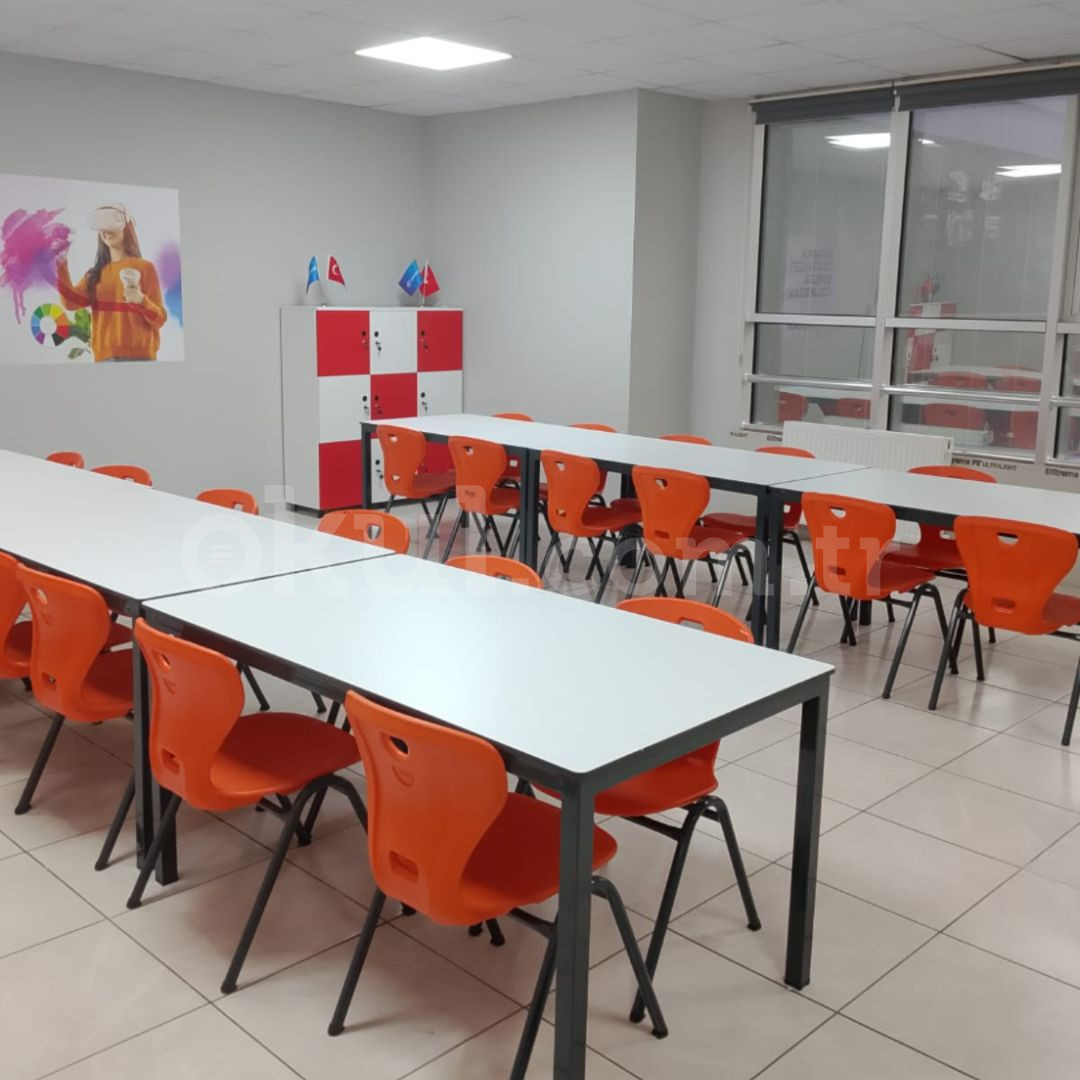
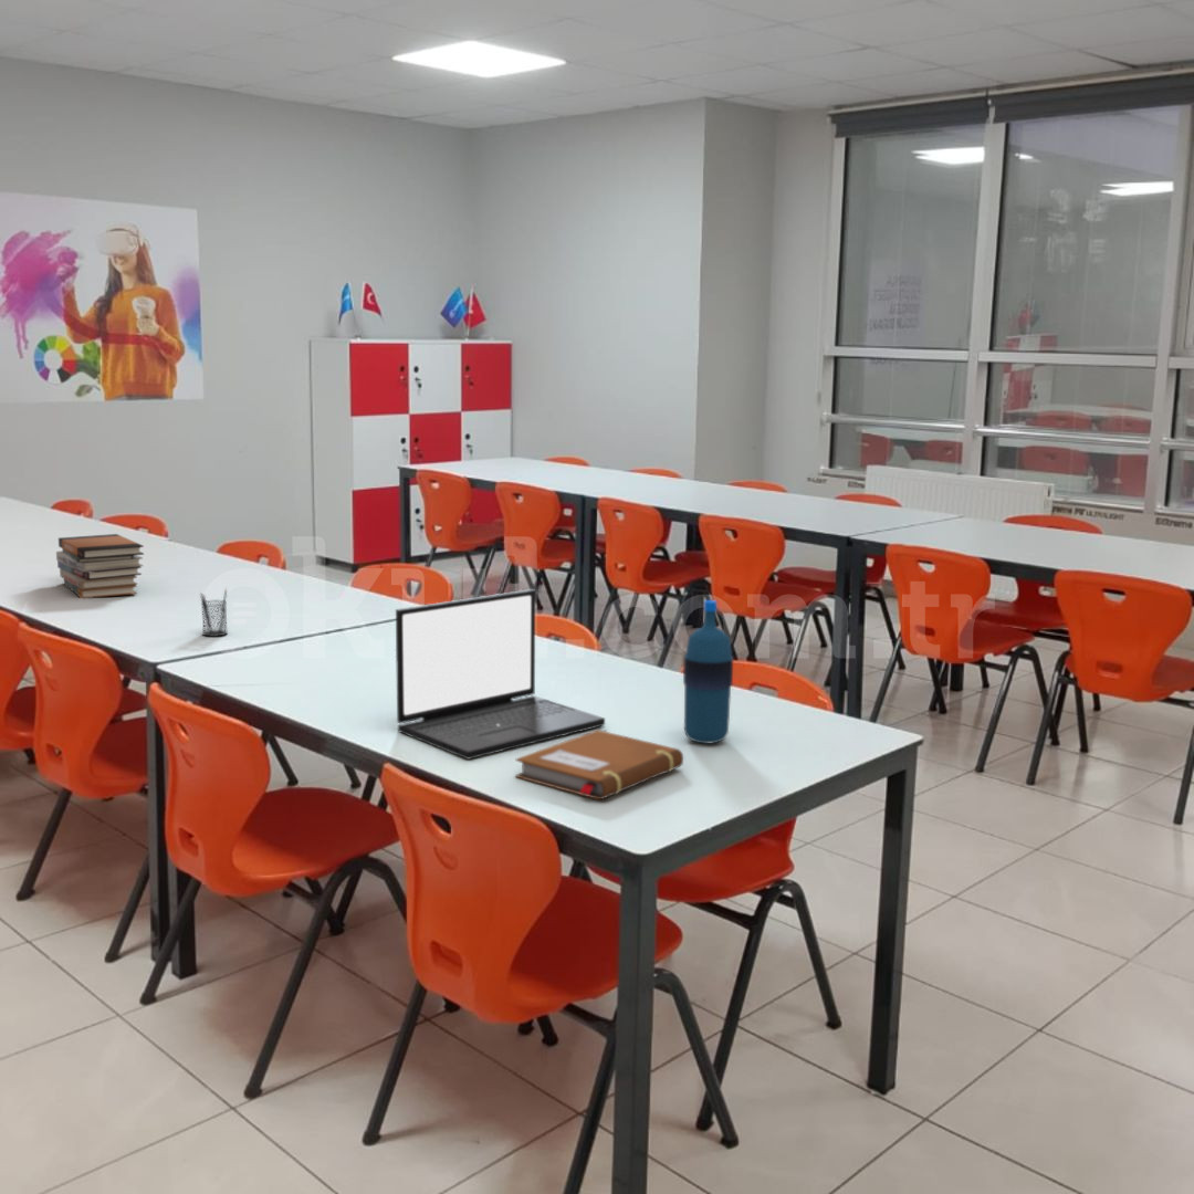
+ pencil holder [199,587,229,638]
+ book stack [55,533,145,599]
+ notebook [515,729,684,800]
+ water bottle [682,599,734,745]
+ laptop [395,588,606,761]
